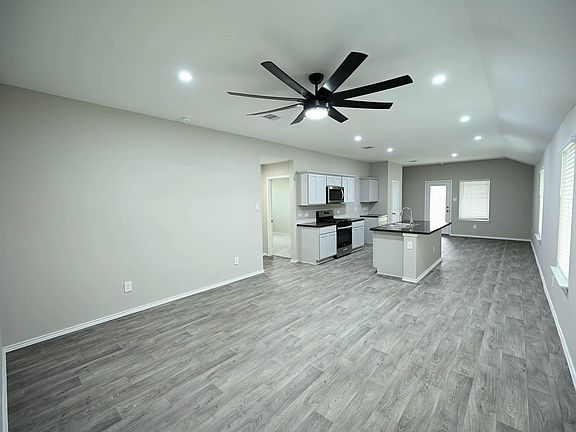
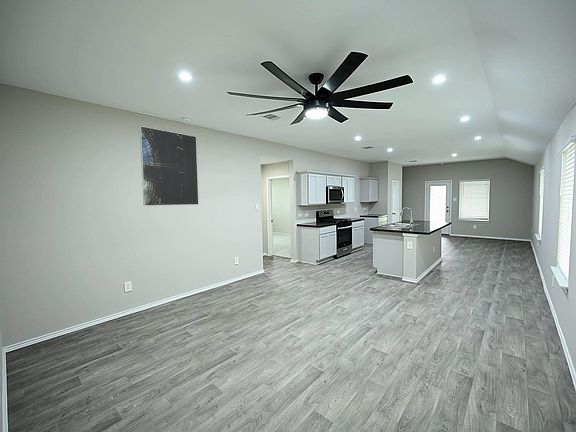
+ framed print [139,125,200,207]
